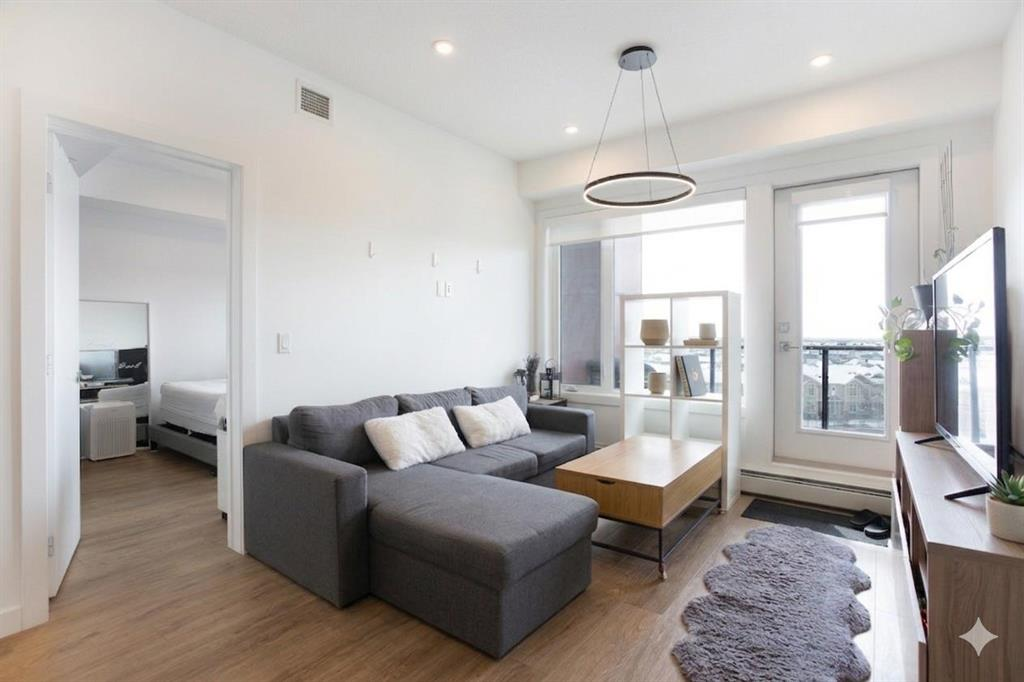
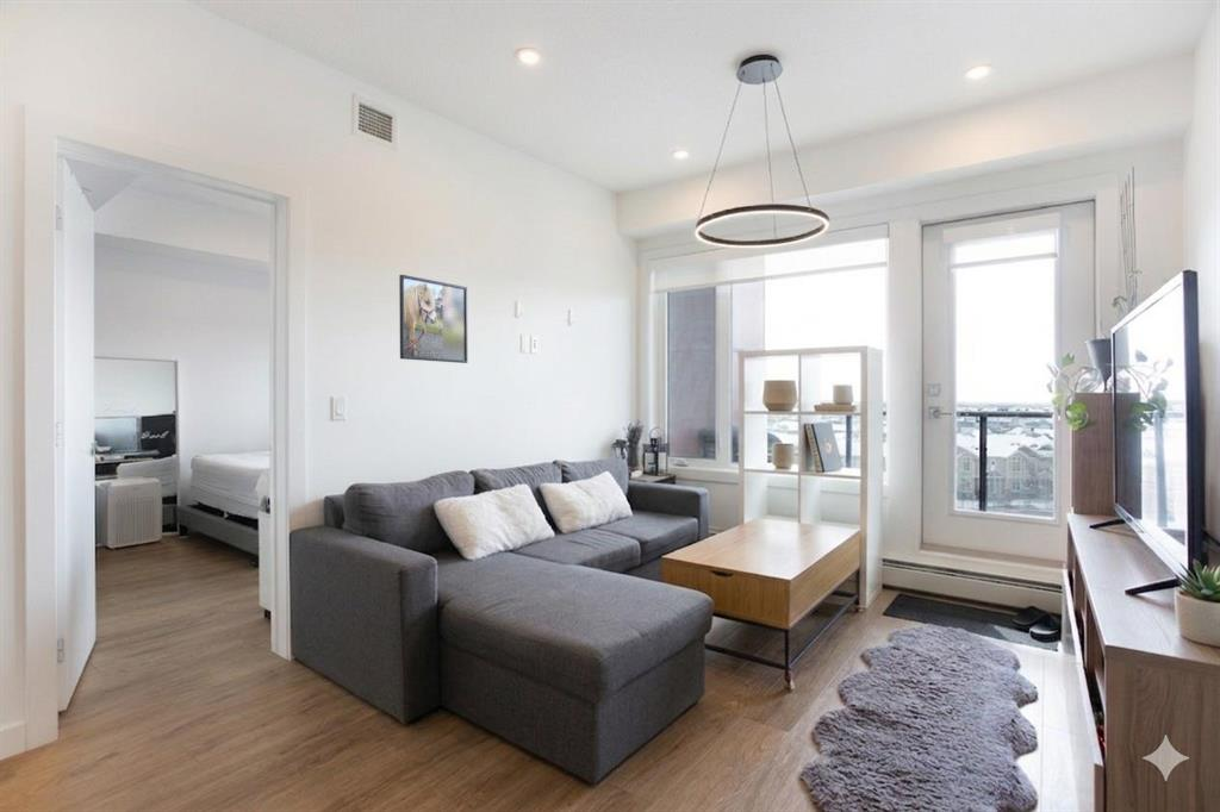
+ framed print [398,274,468,364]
